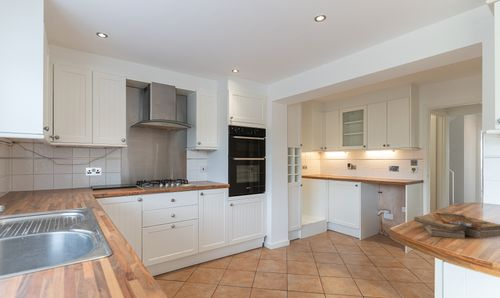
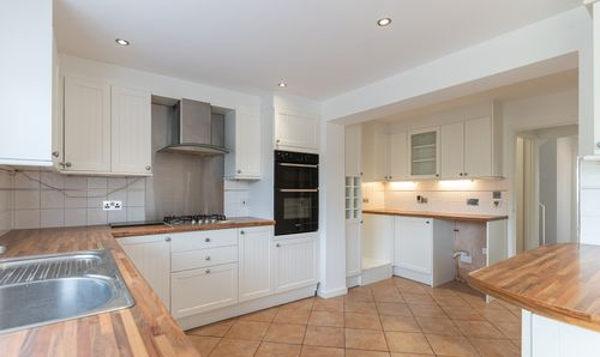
- clipboard [413,212,500,240]
